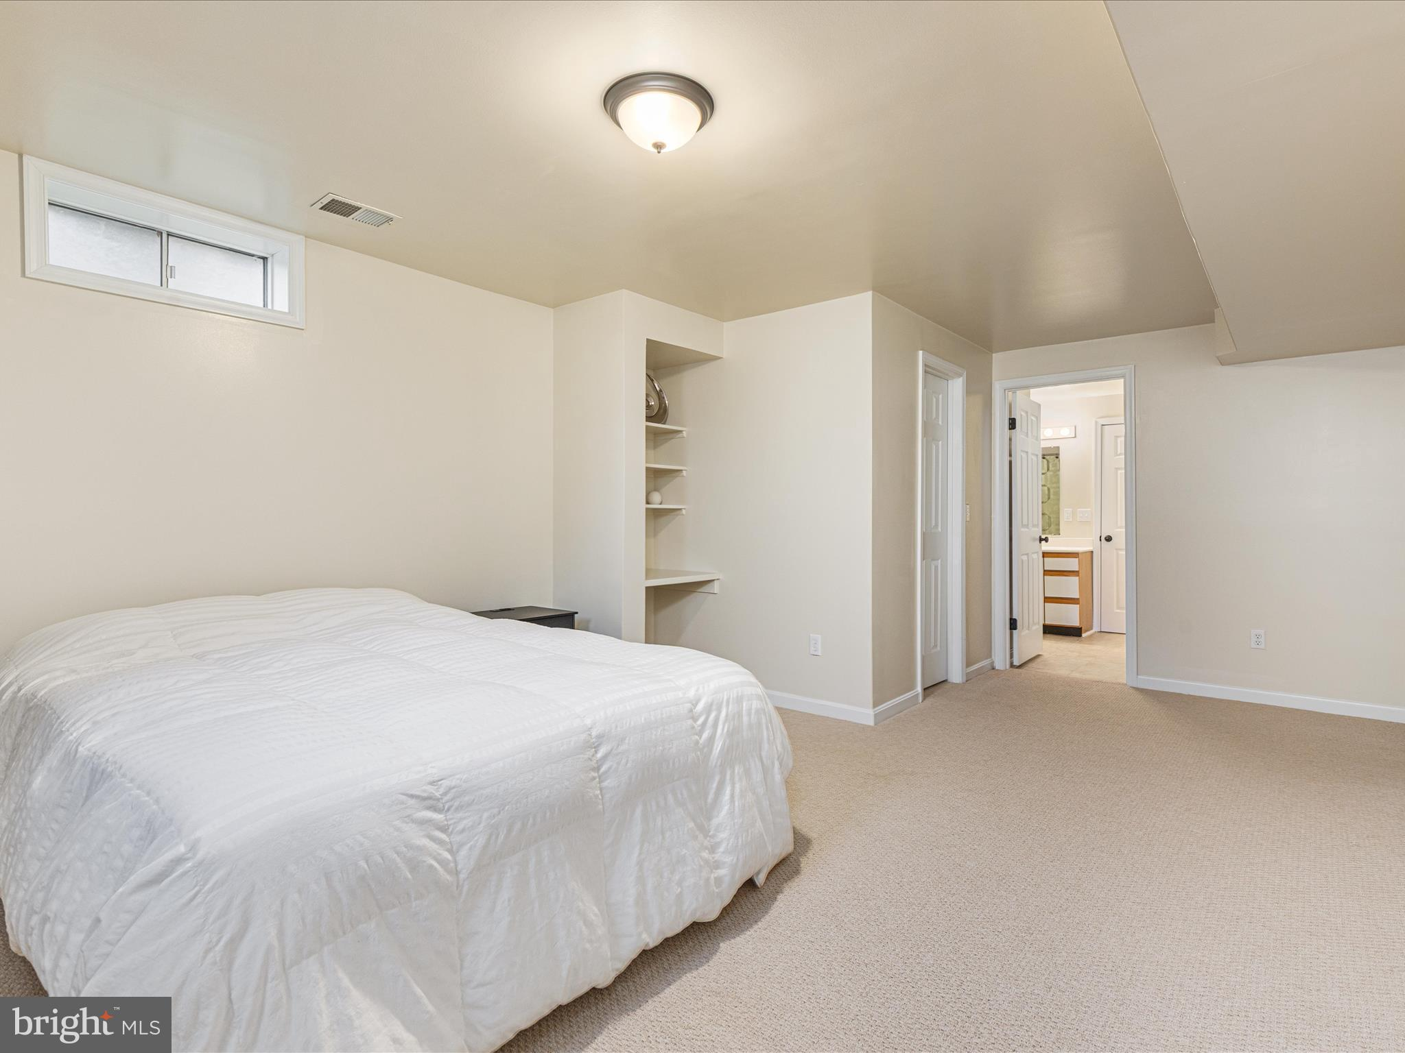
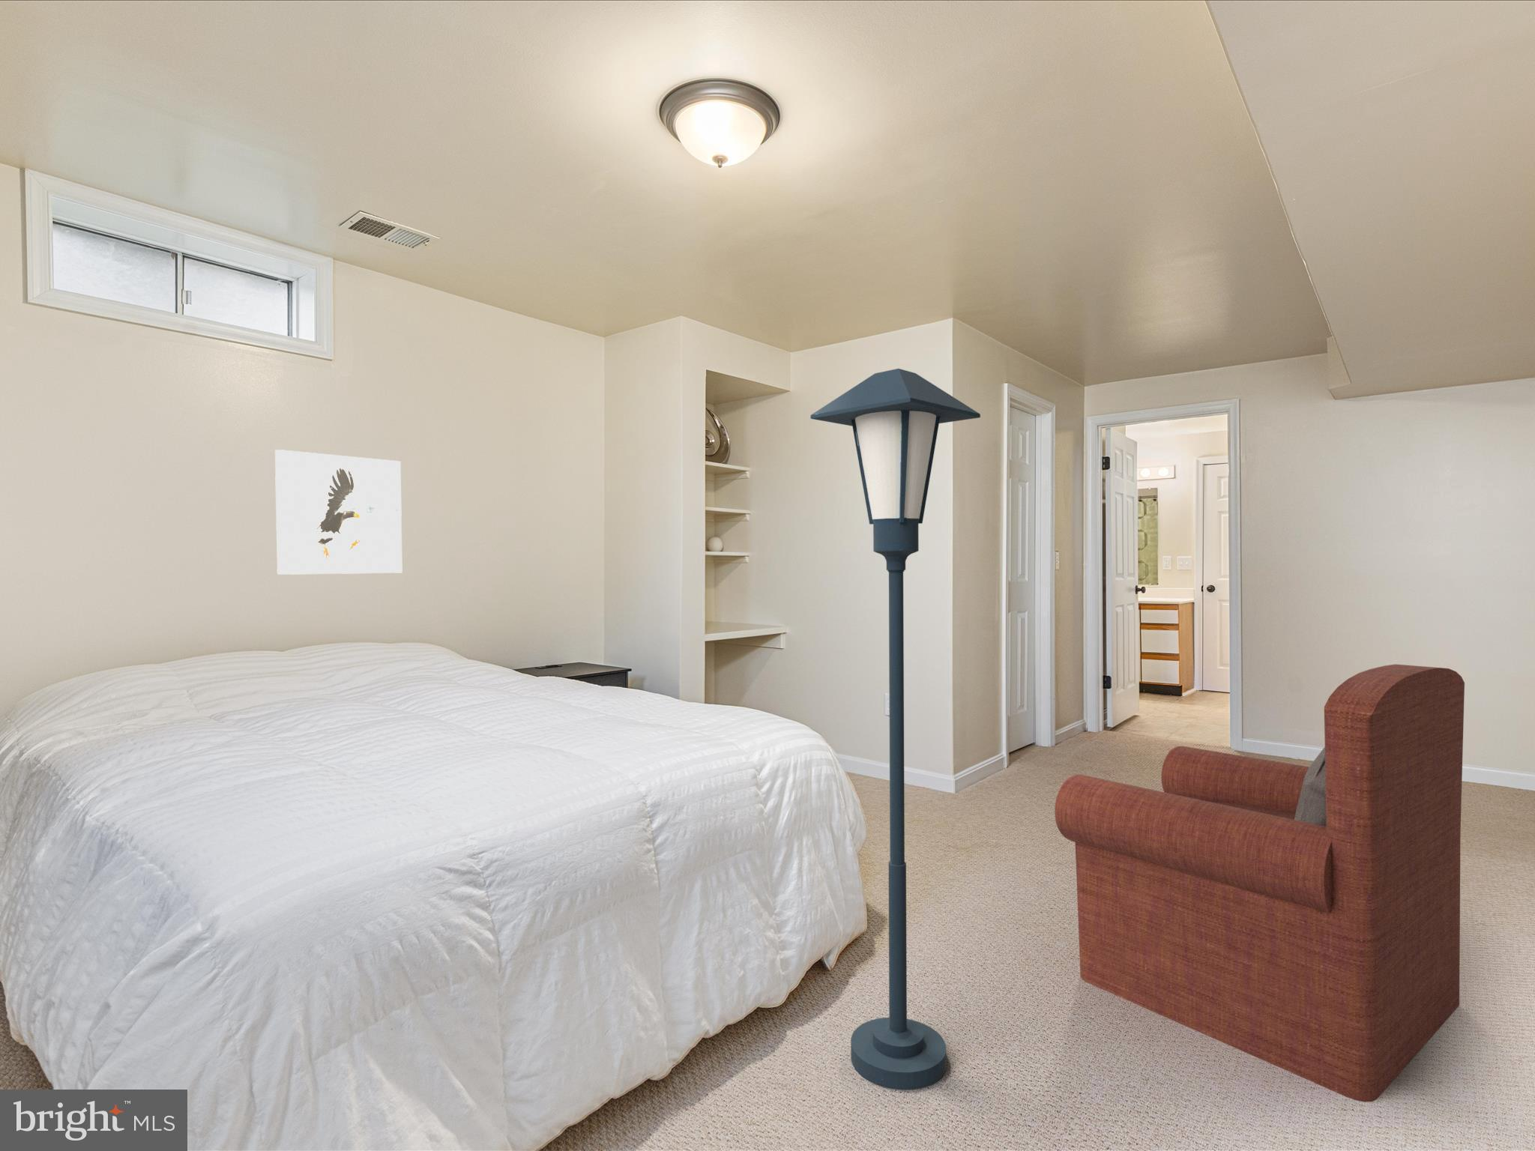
+ floor lamp [810,368,981,1091]
+ armchair [1054,664,1465,1103]
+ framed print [274,449,404,576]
